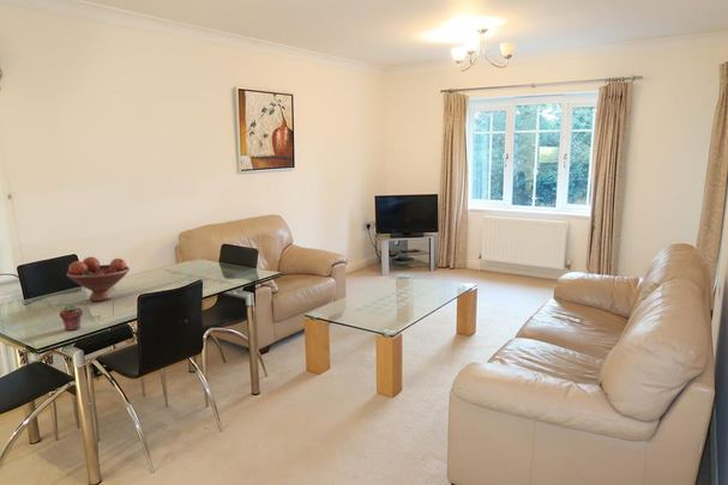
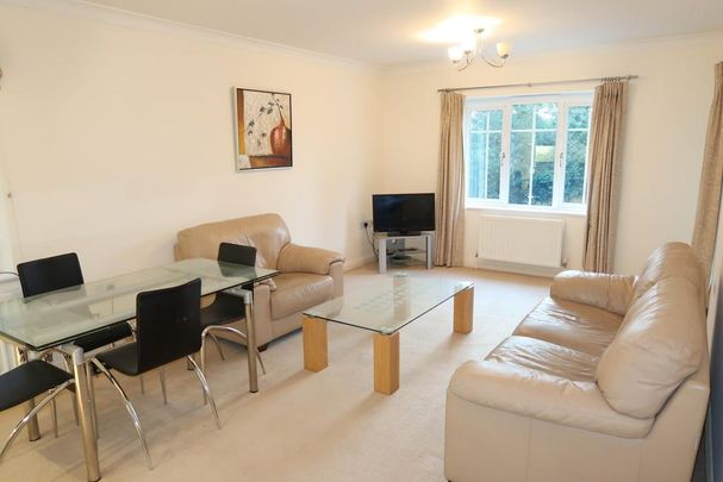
- fruit bowl [66,256,131,302]
- potted succulent [59,302,84,332]
